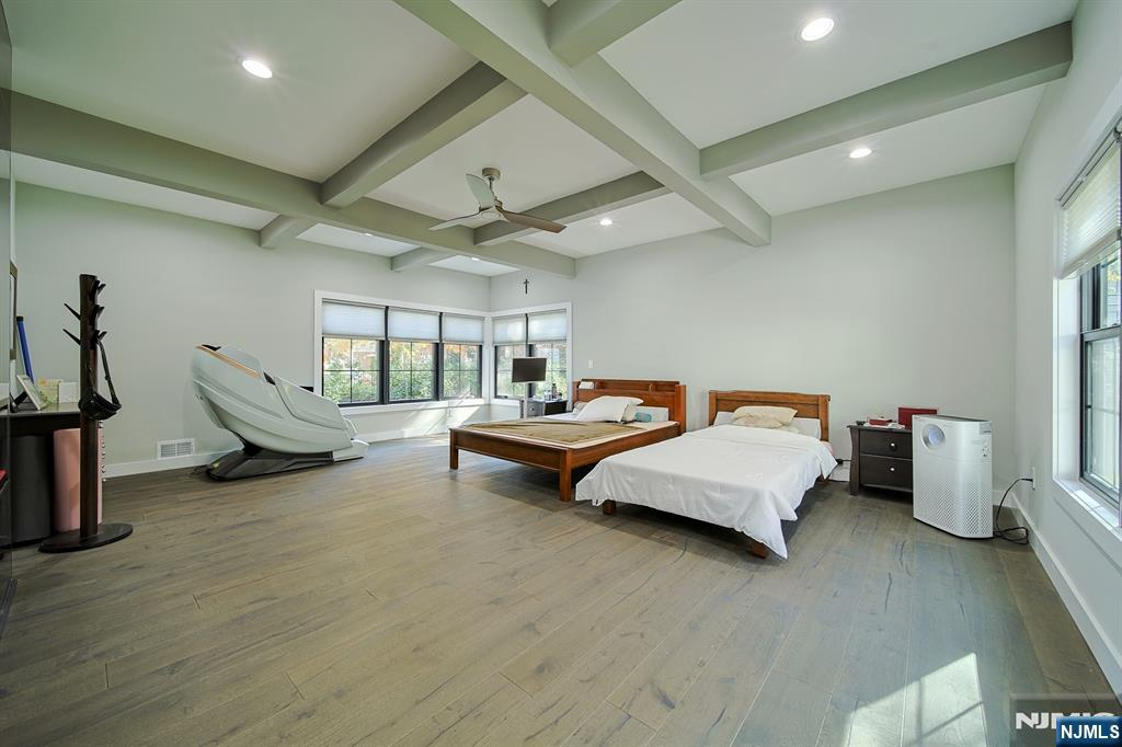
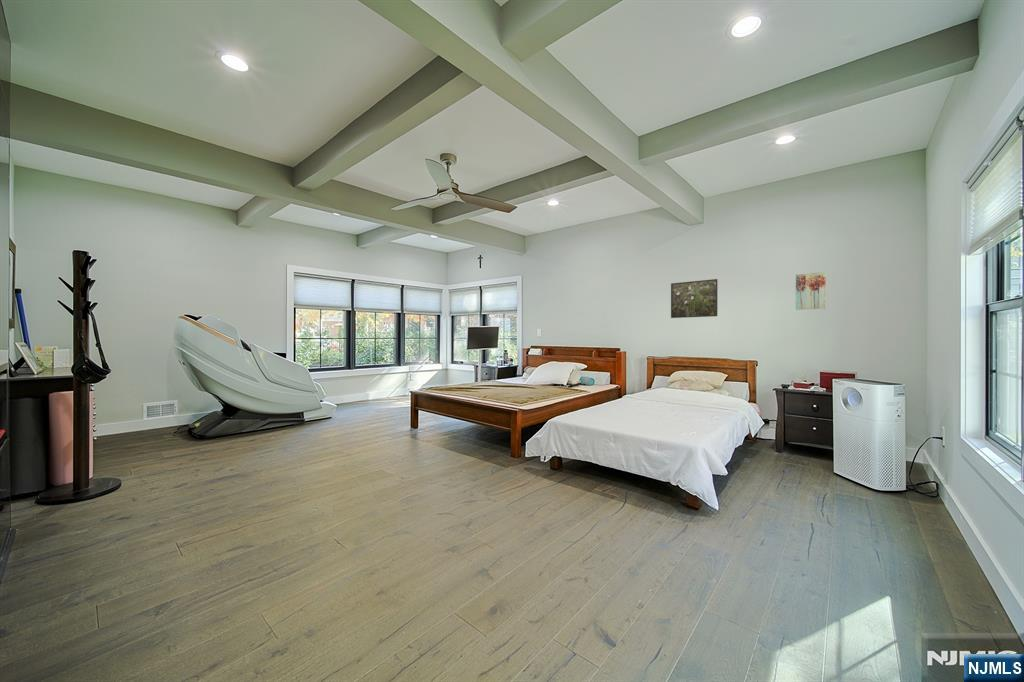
+ wall art [795,271,827,311]
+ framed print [670,278,719,319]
